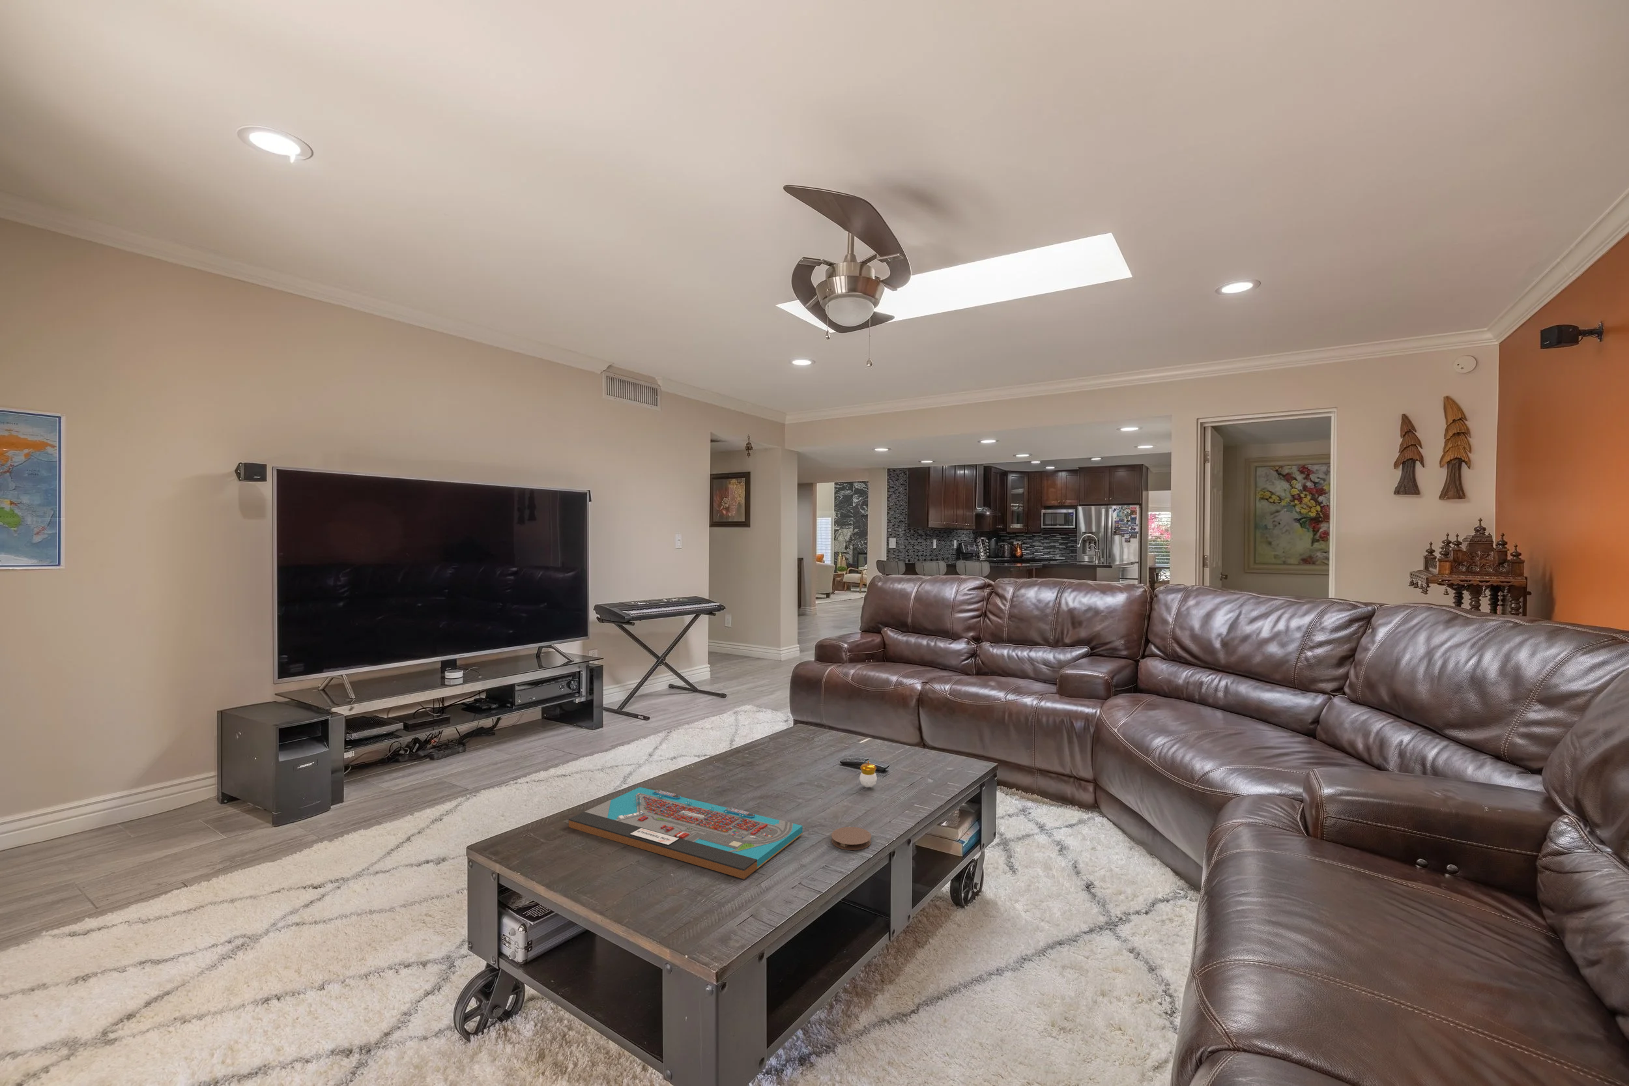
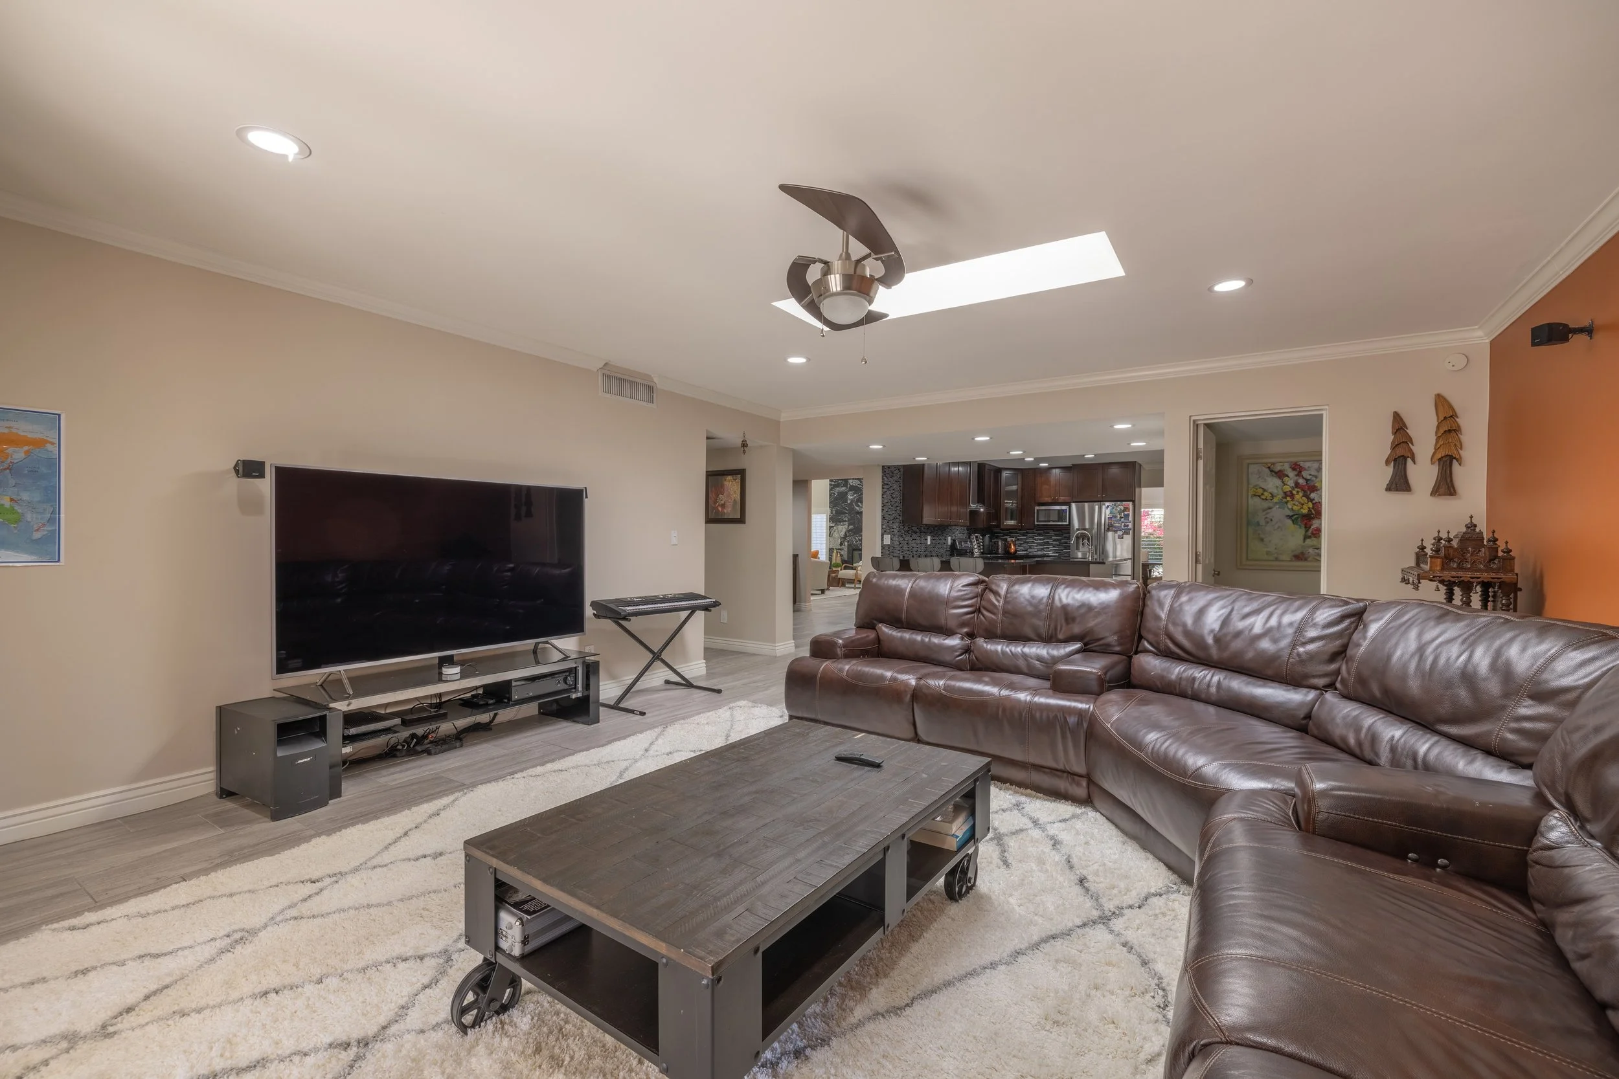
- candle [859,760,878,788]
- coaster [830,827,871,851]
- board game [568,787,804,880]
